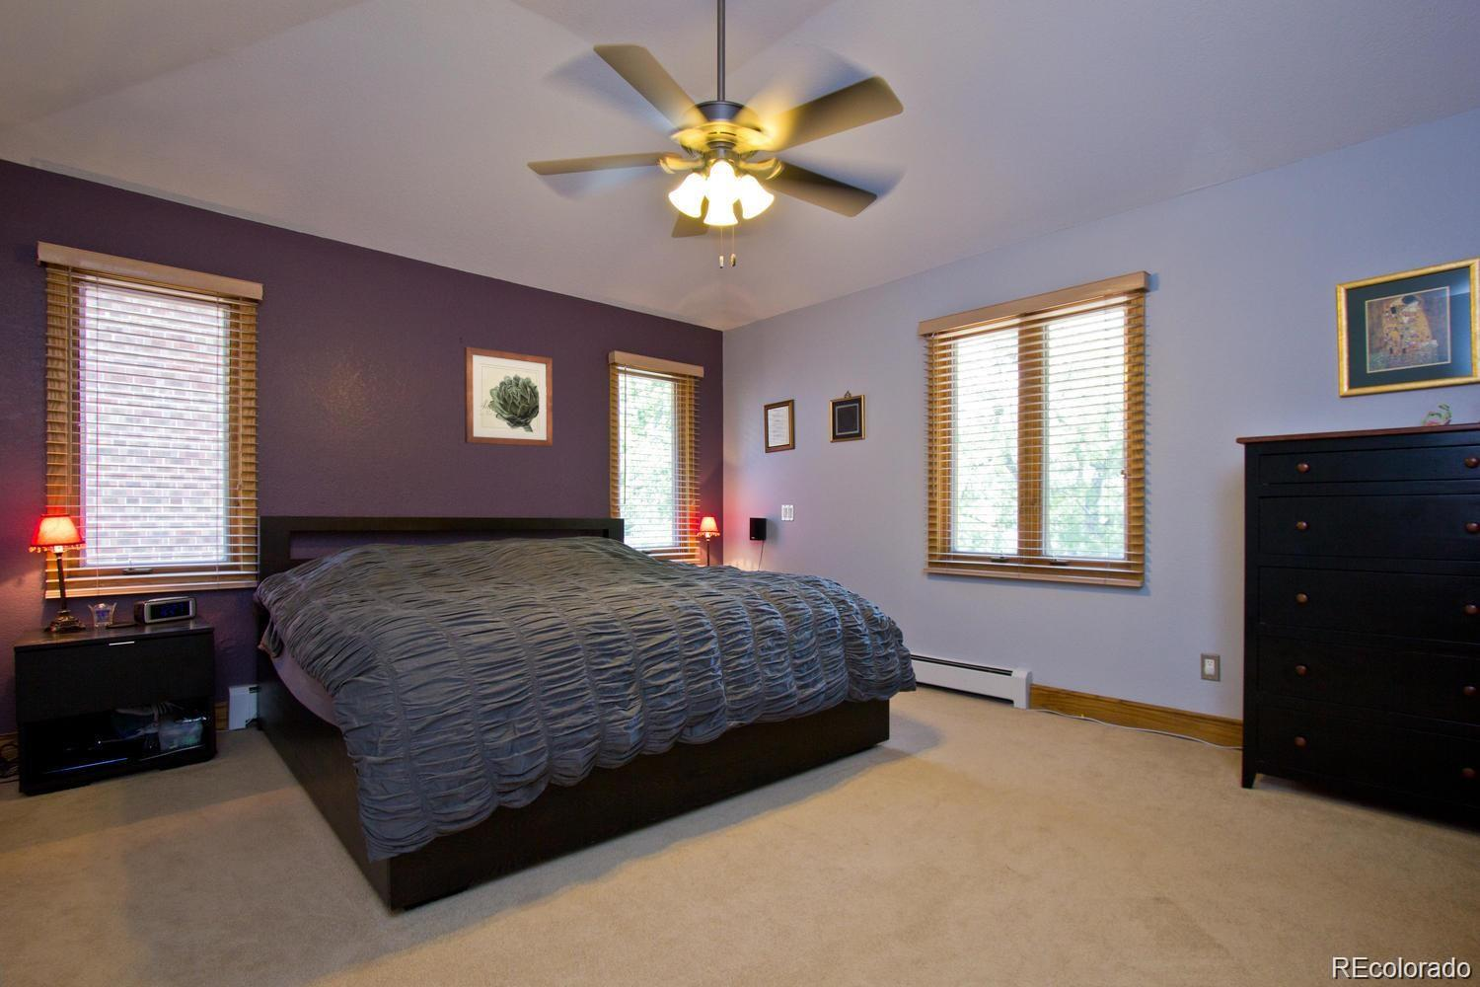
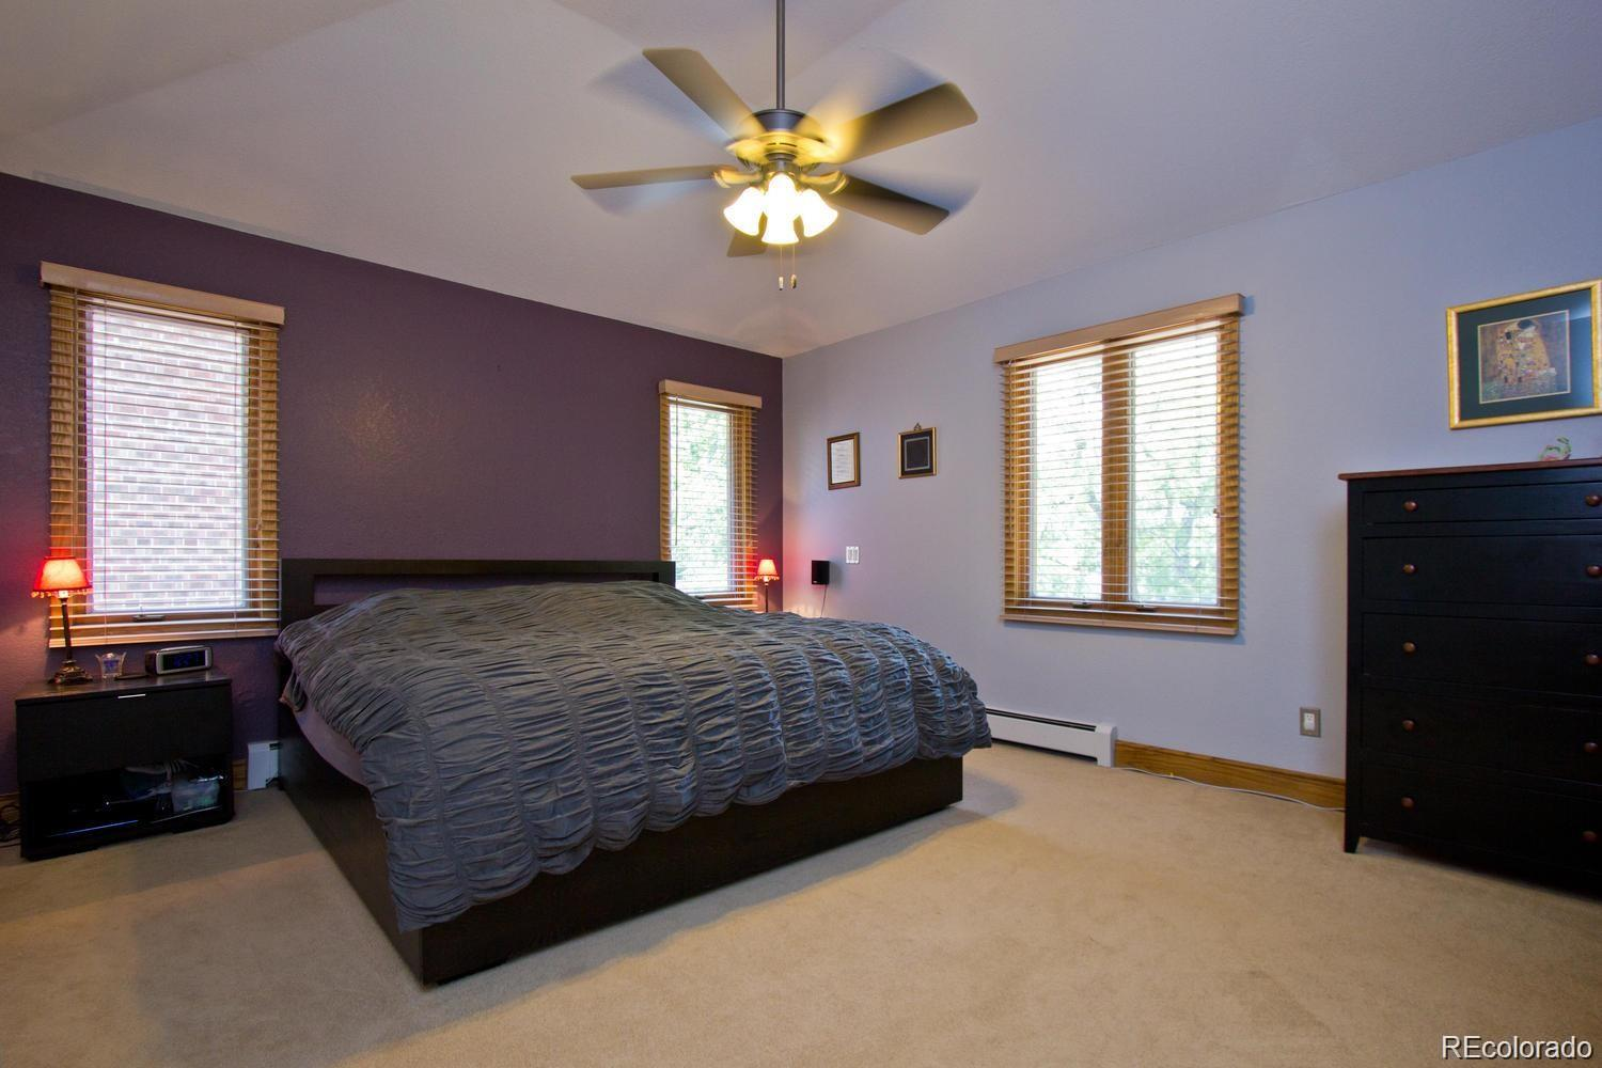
- wall art [463,346,554,448]
